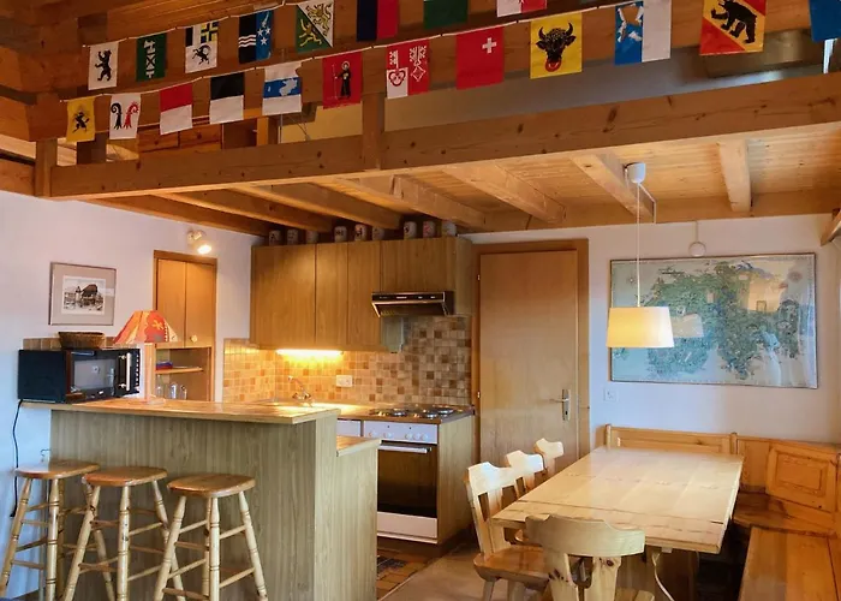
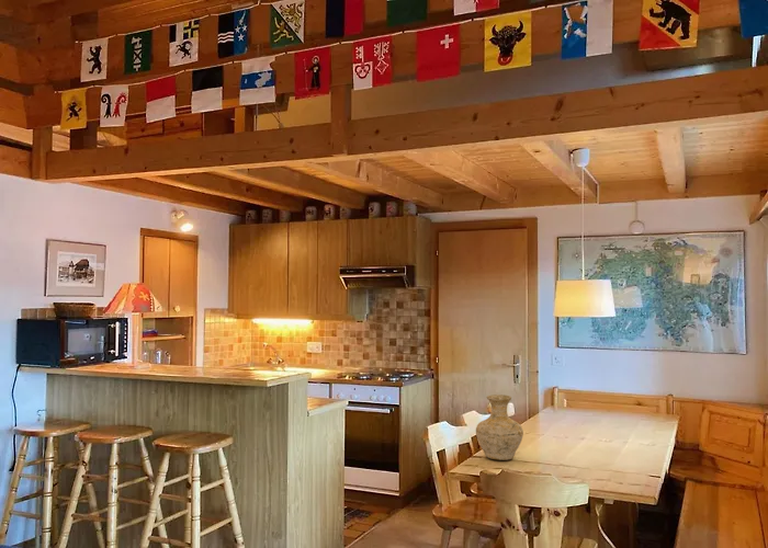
+ vase [475,393,524,461]
